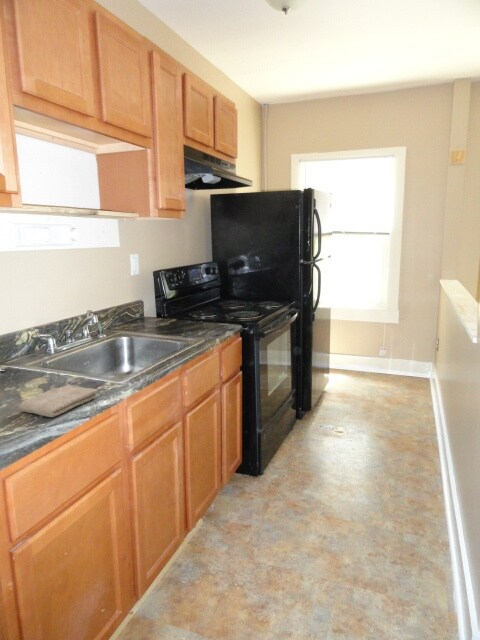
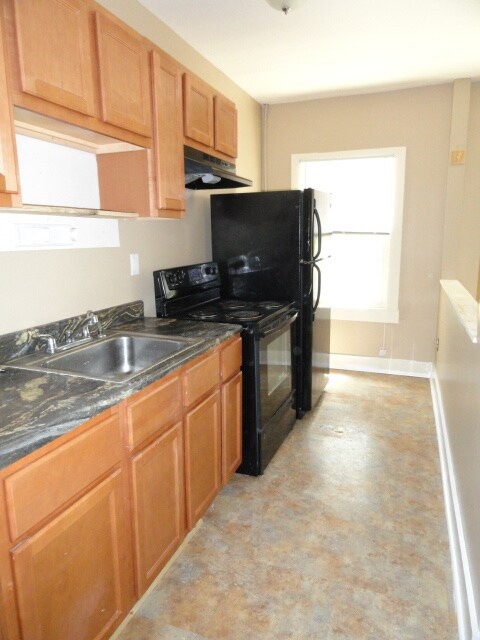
- washcloth [18,384,99,418]
